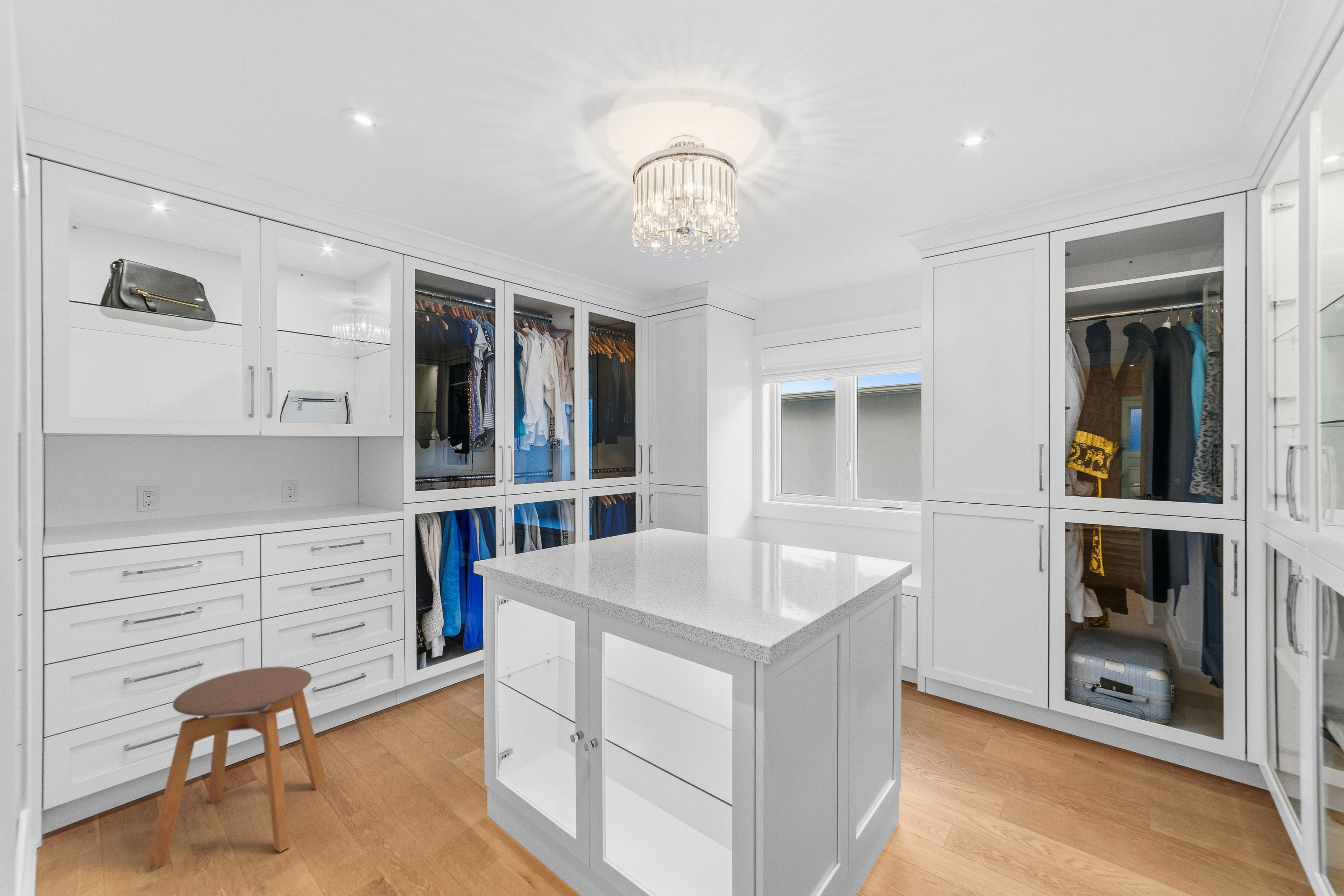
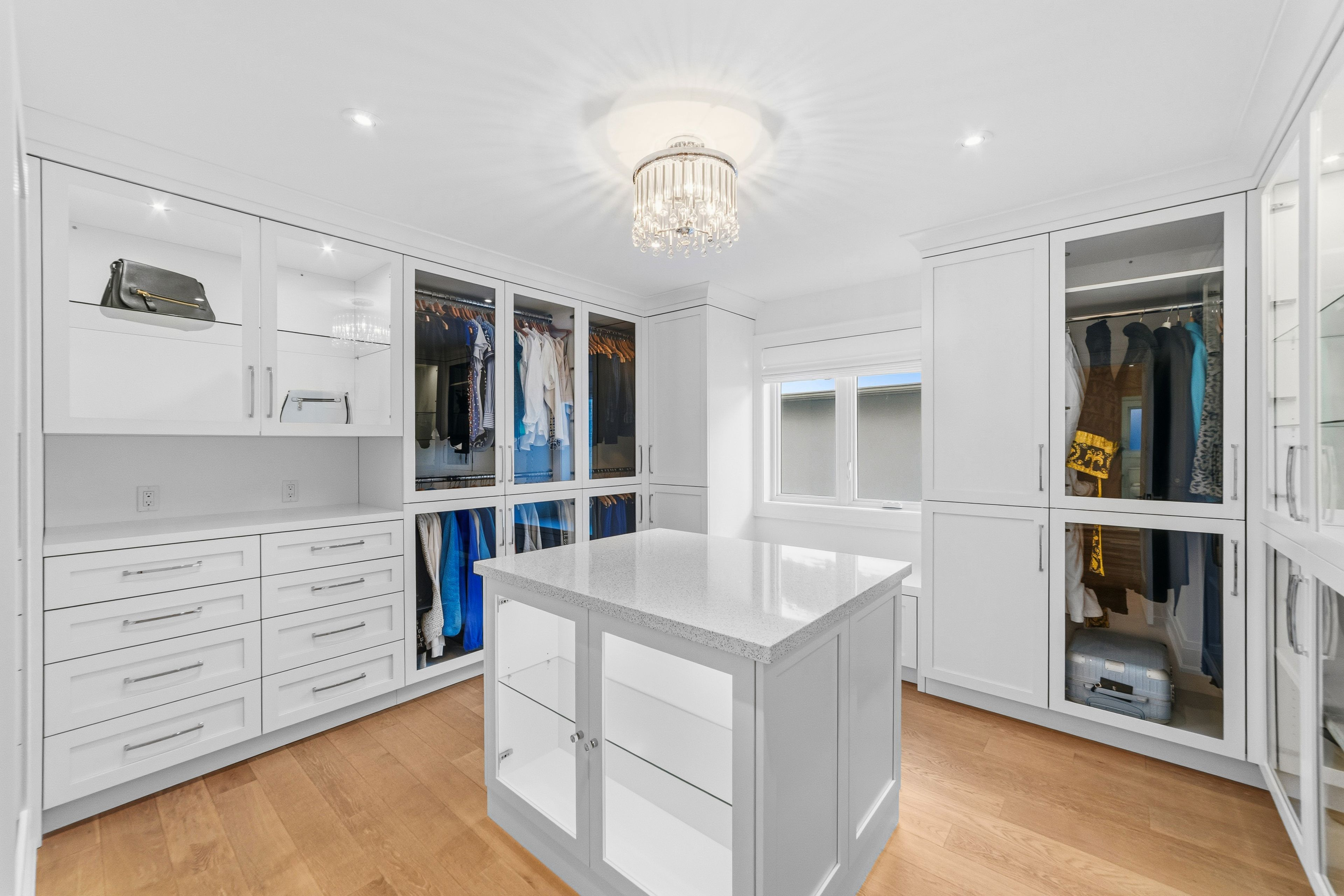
- stool [146,666,327,871]
